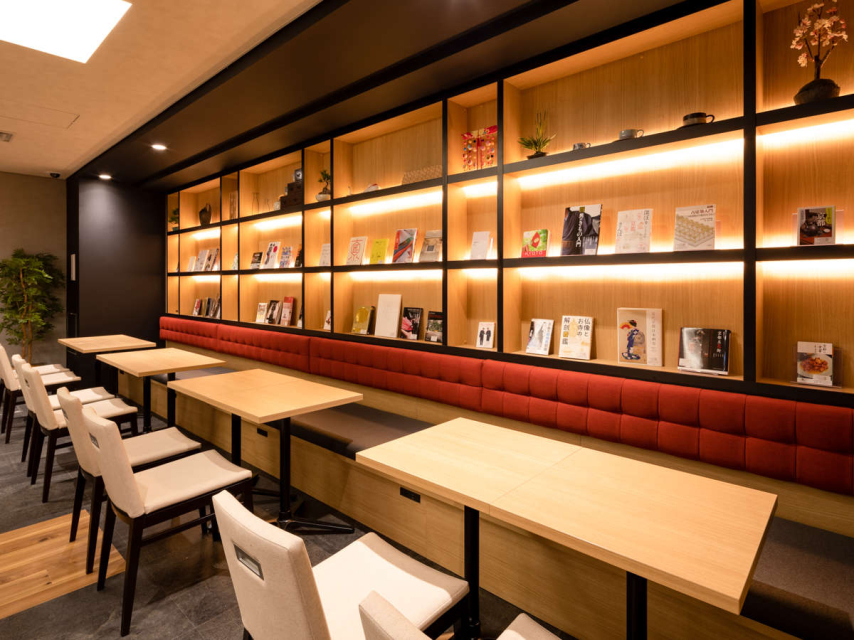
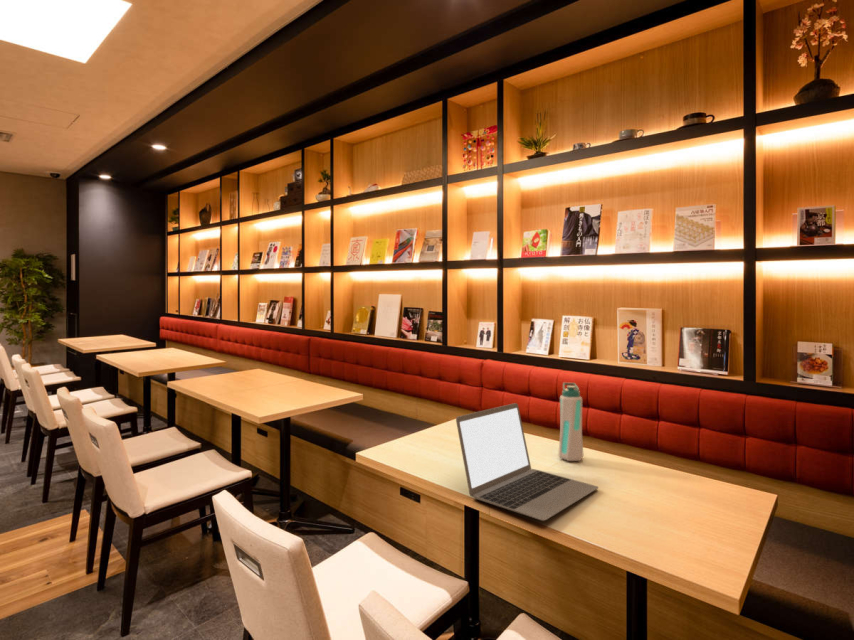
+ laptop [455,402,599,522]
+ water bottle [558,382,584,462]
